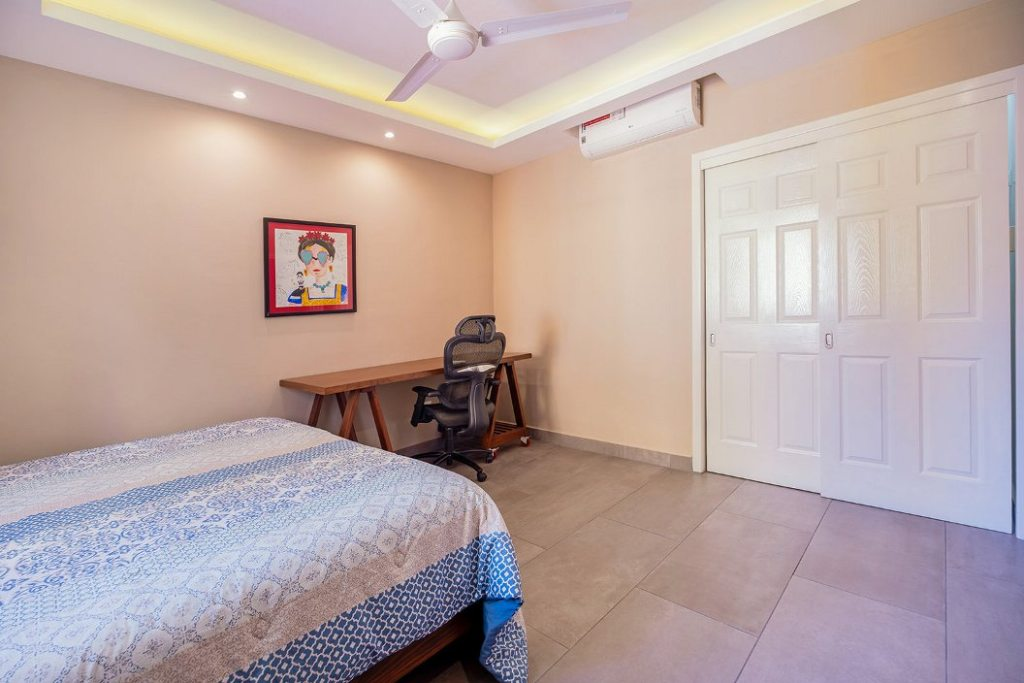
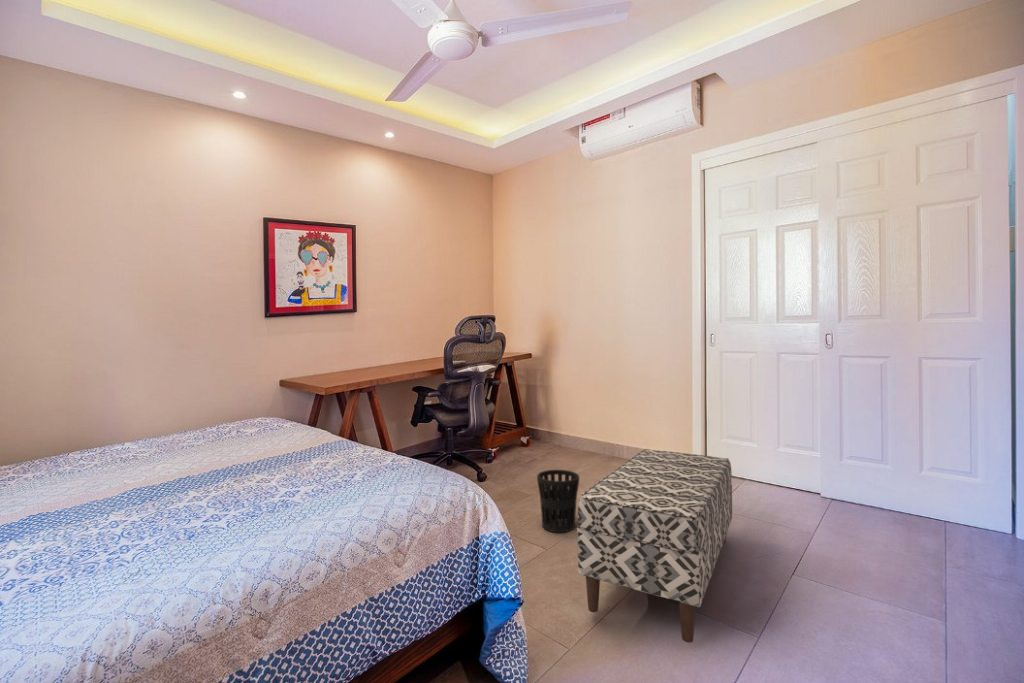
+ bench [576,448,733,644]
+ wastebasket [536,469,580,533]
